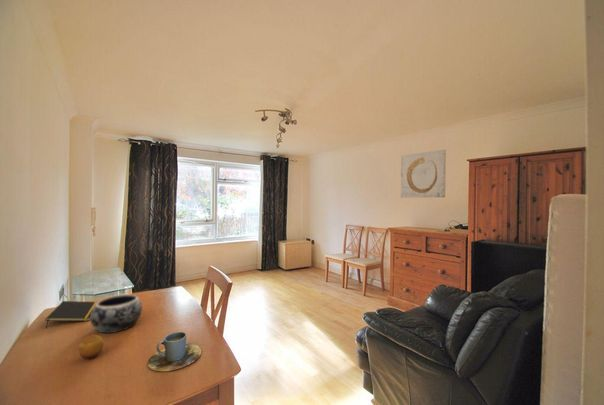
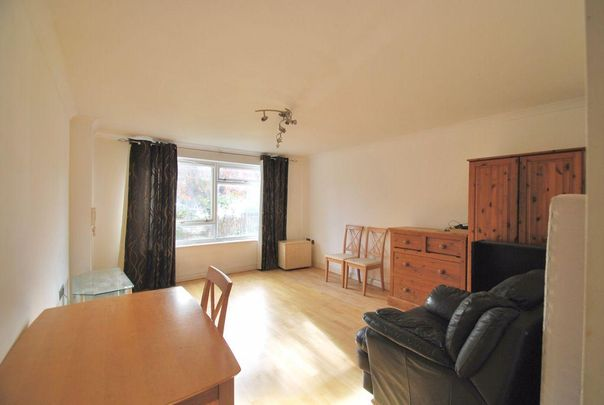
- wall art [400,149,447,199]
- notepad [45,300,98,329]
- cup [147,331,202,372]
- decorative bowl [89,294,143,334]
- fruit [77,334,105,360]
